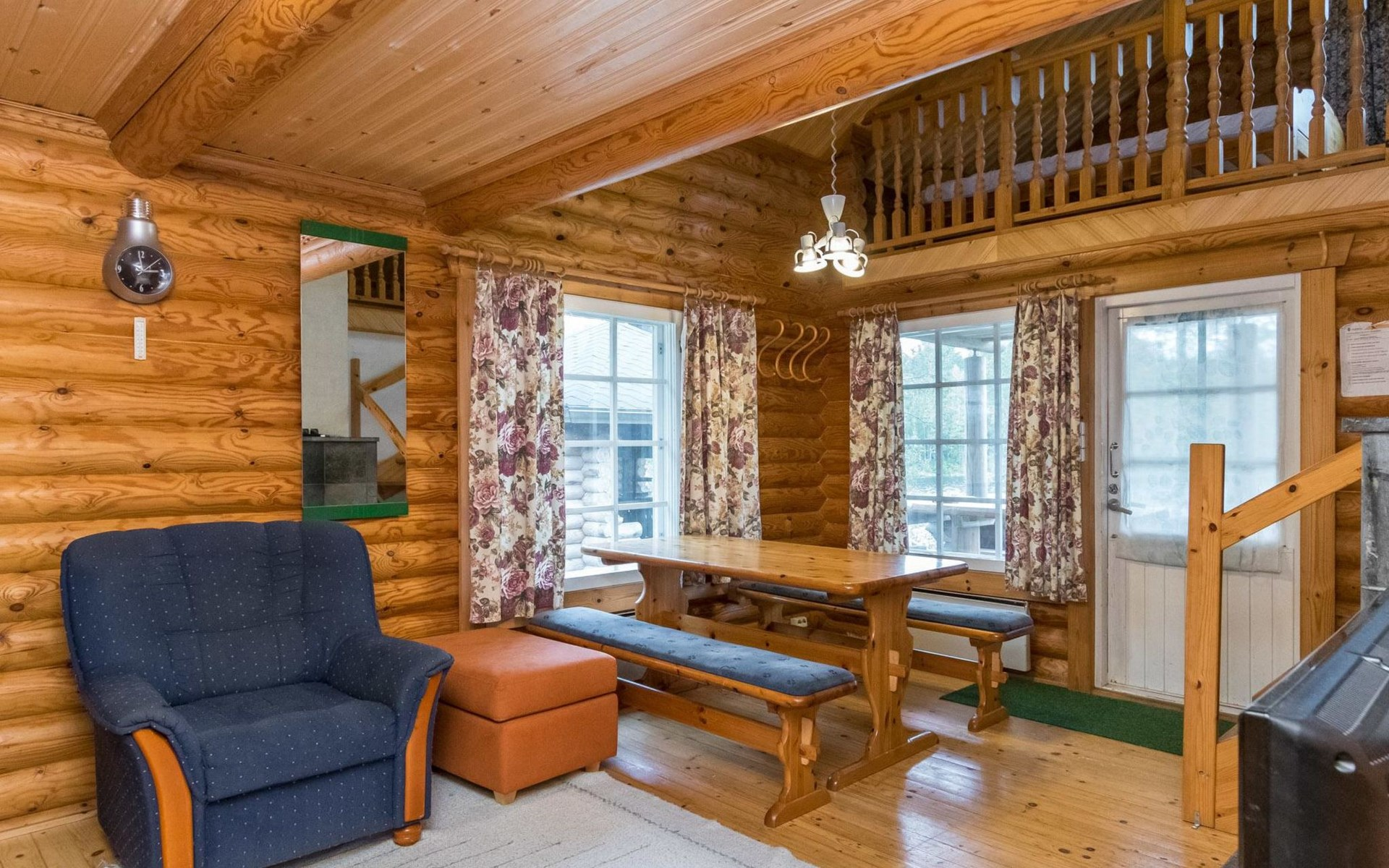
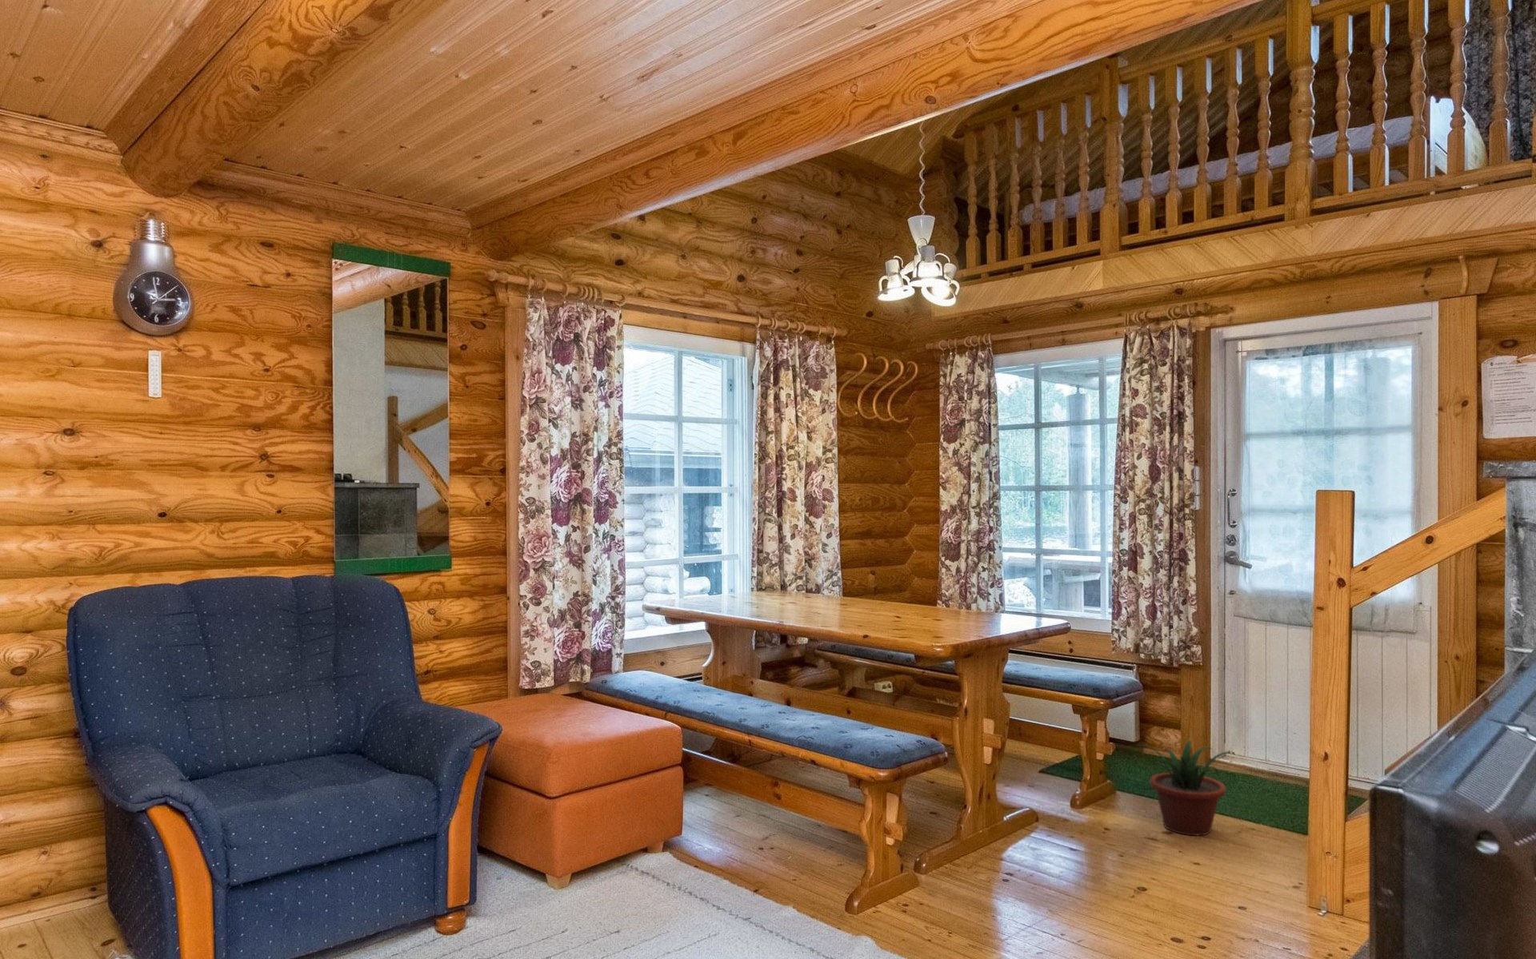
+ potted plant [1132,740,1234,836]
